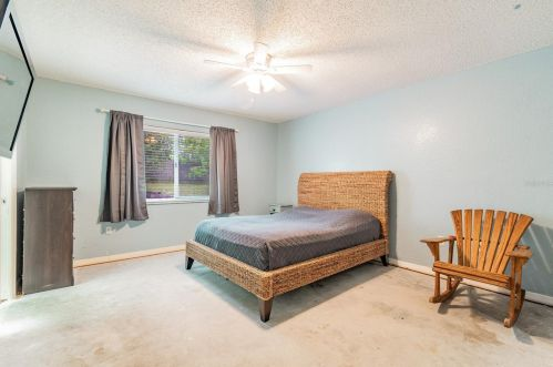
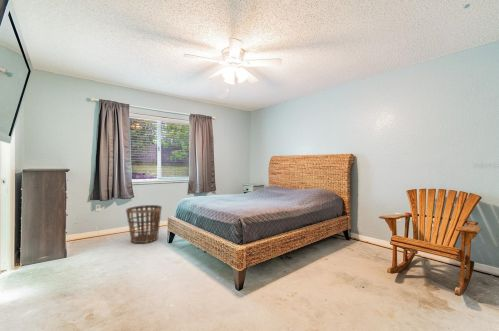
+ basket [125,204,163,244]
